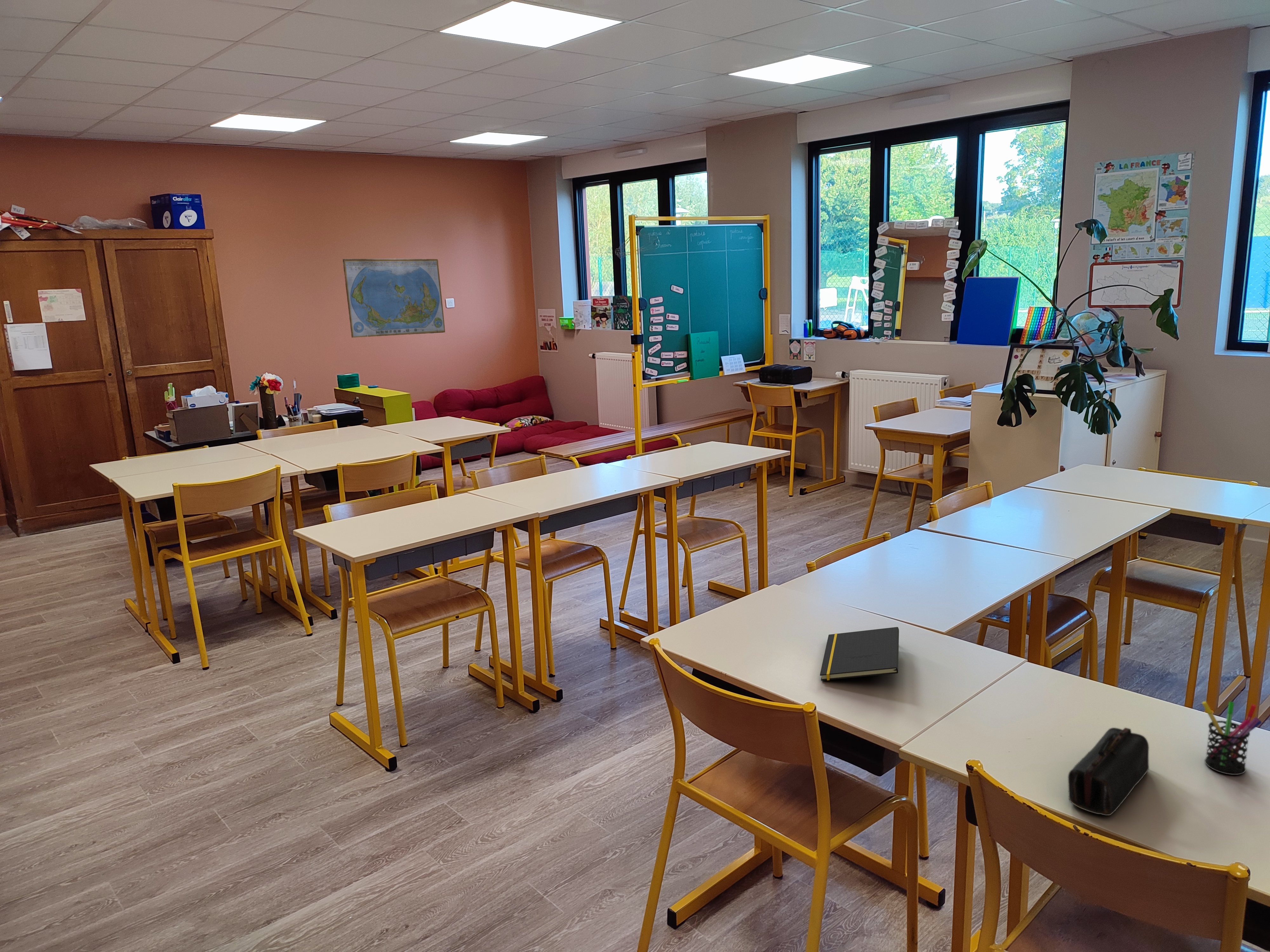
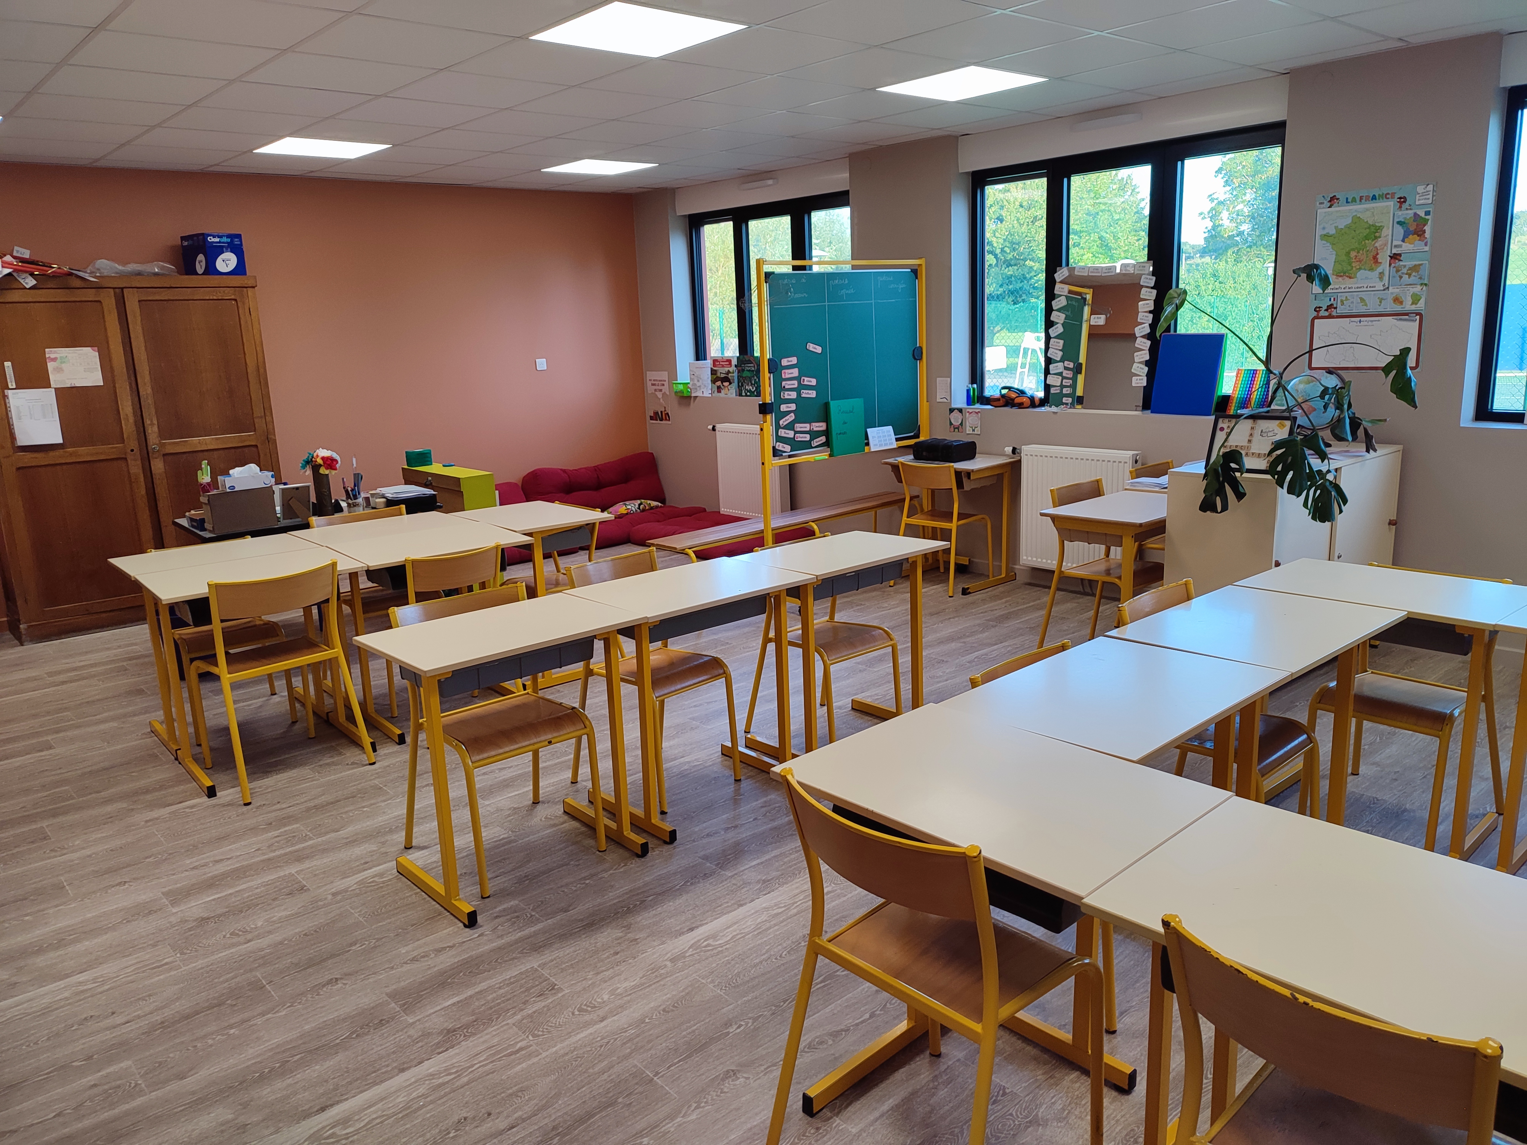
- pencil case [1068,727,1149,816]
- pen holder [1202,701,1262,775]
- notepad [819,627,899,681]
- world map [342,258,445,338]
